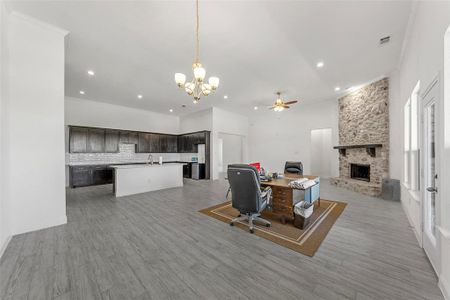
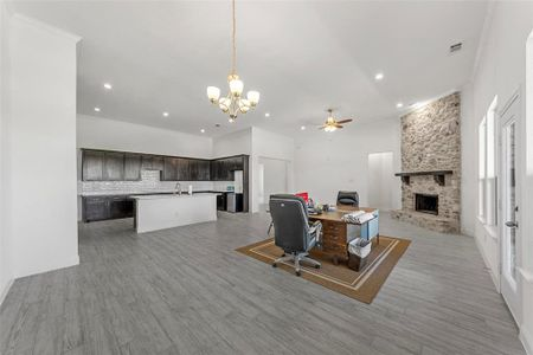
- air purifier [380,177,402,202]
